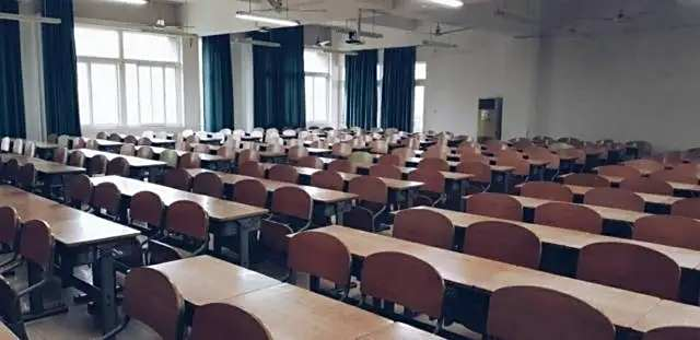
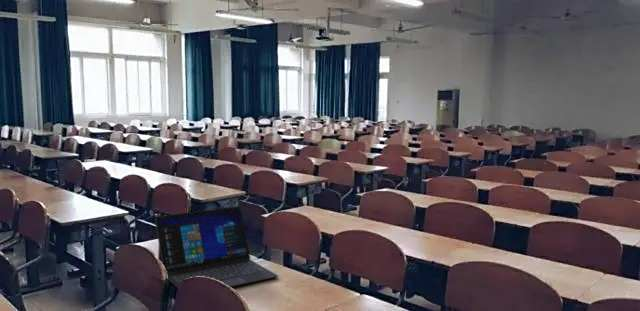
+ laptop [154,205,279,289]
